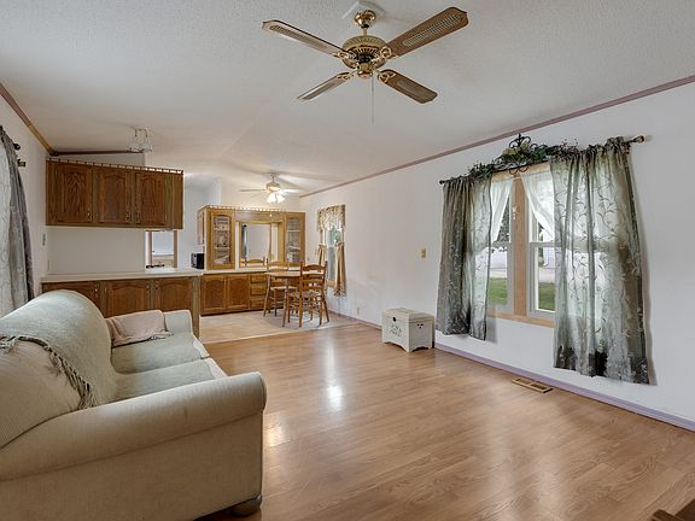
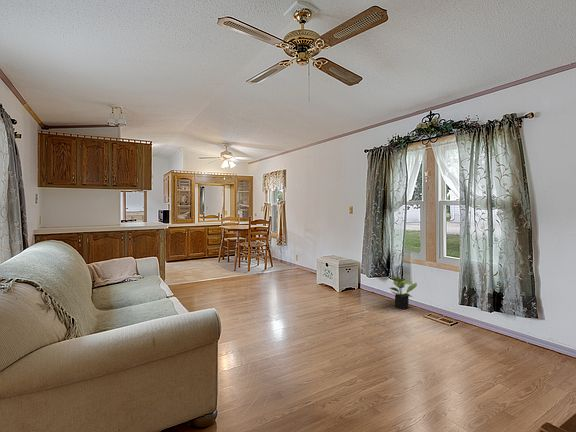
+ potted plant [388,276,418,310]
